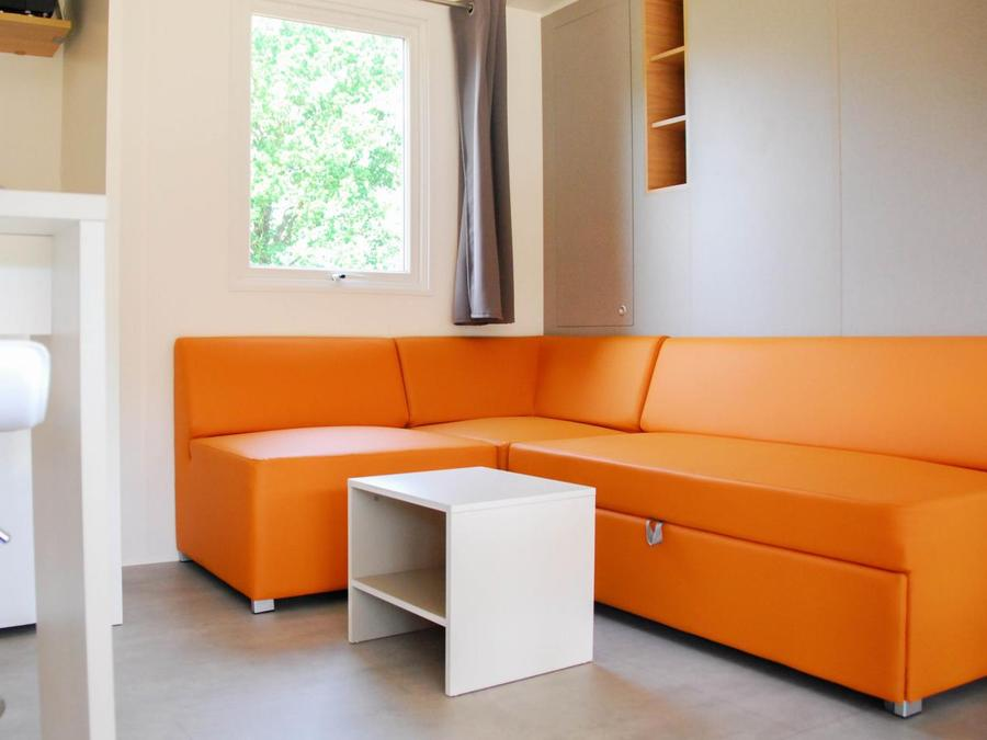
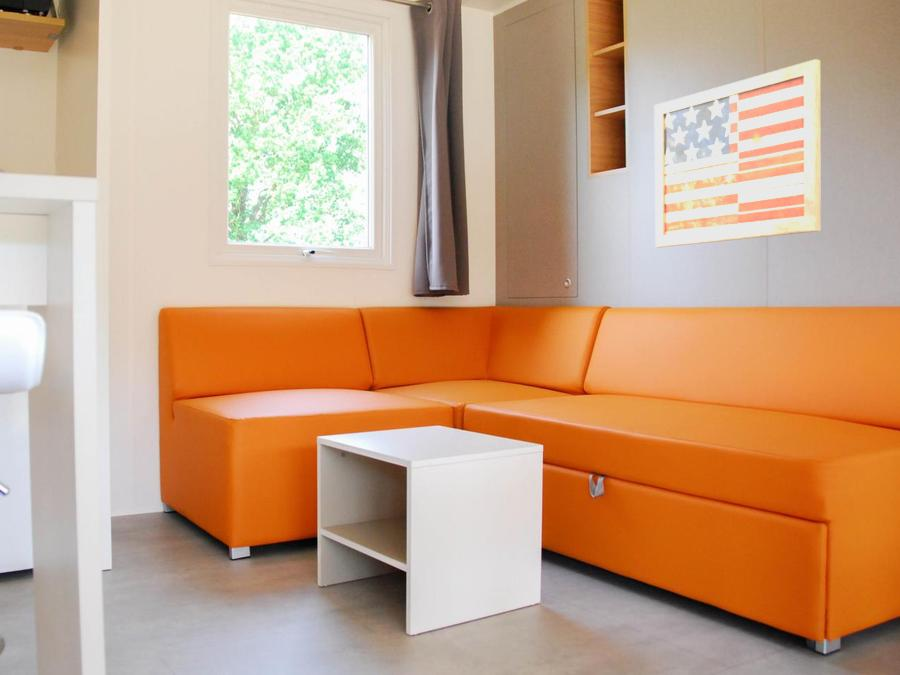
+ wall art [654,58,822,248]
